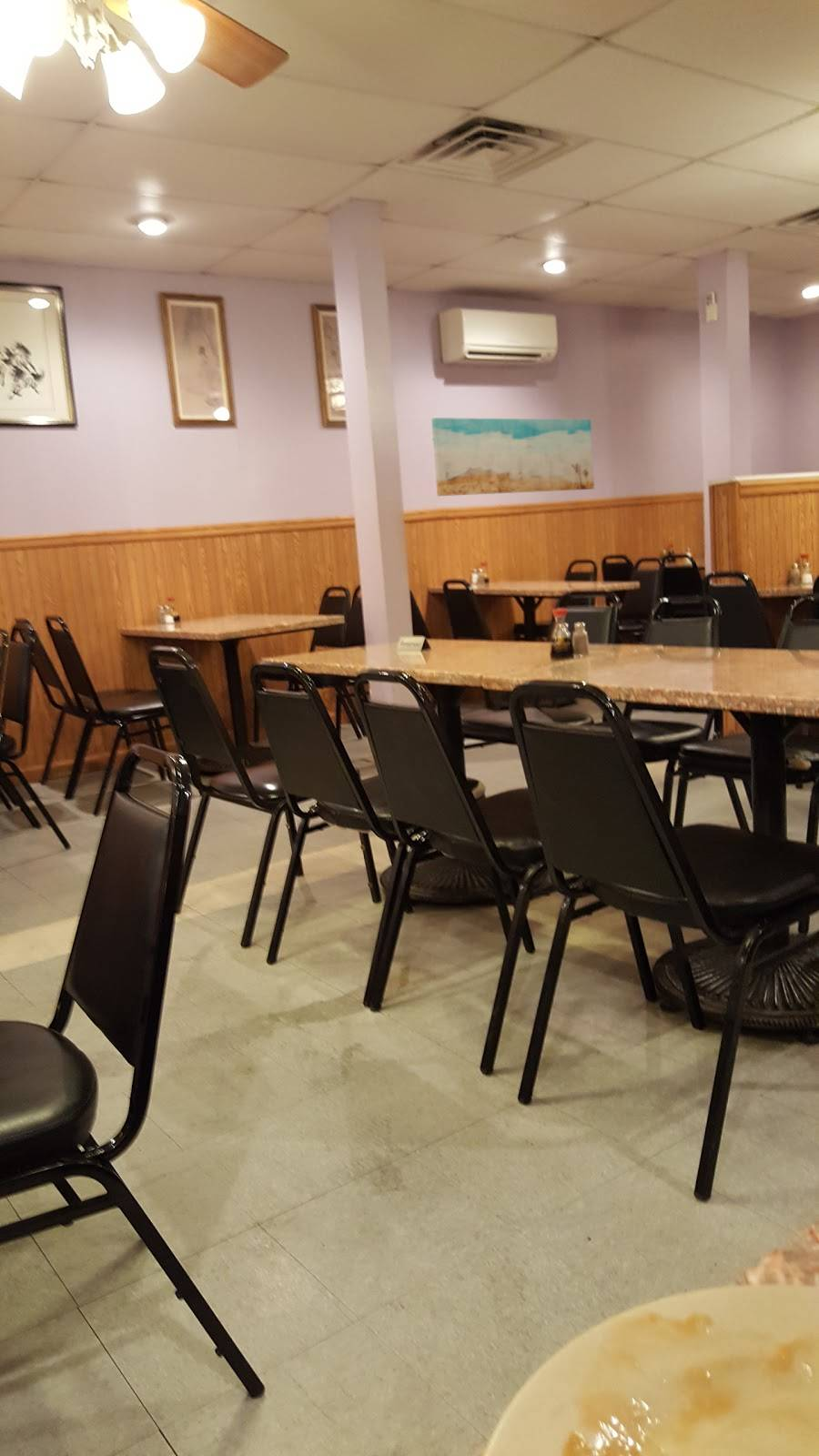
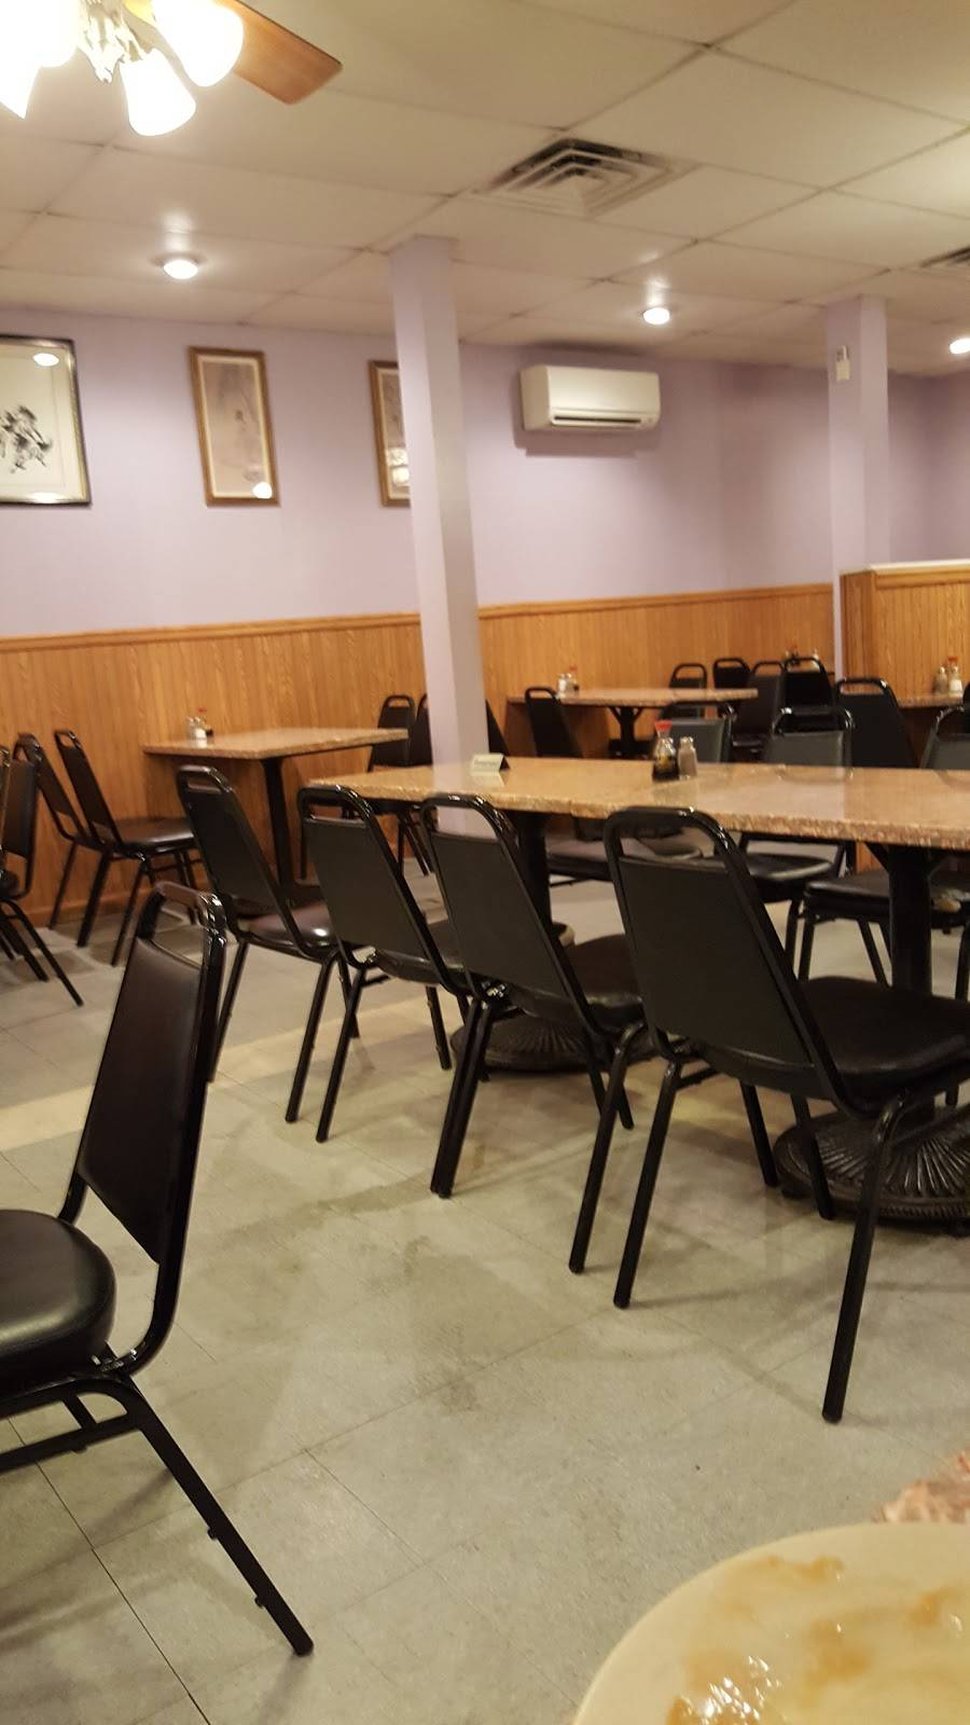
- wall art [431,417,595,497]
